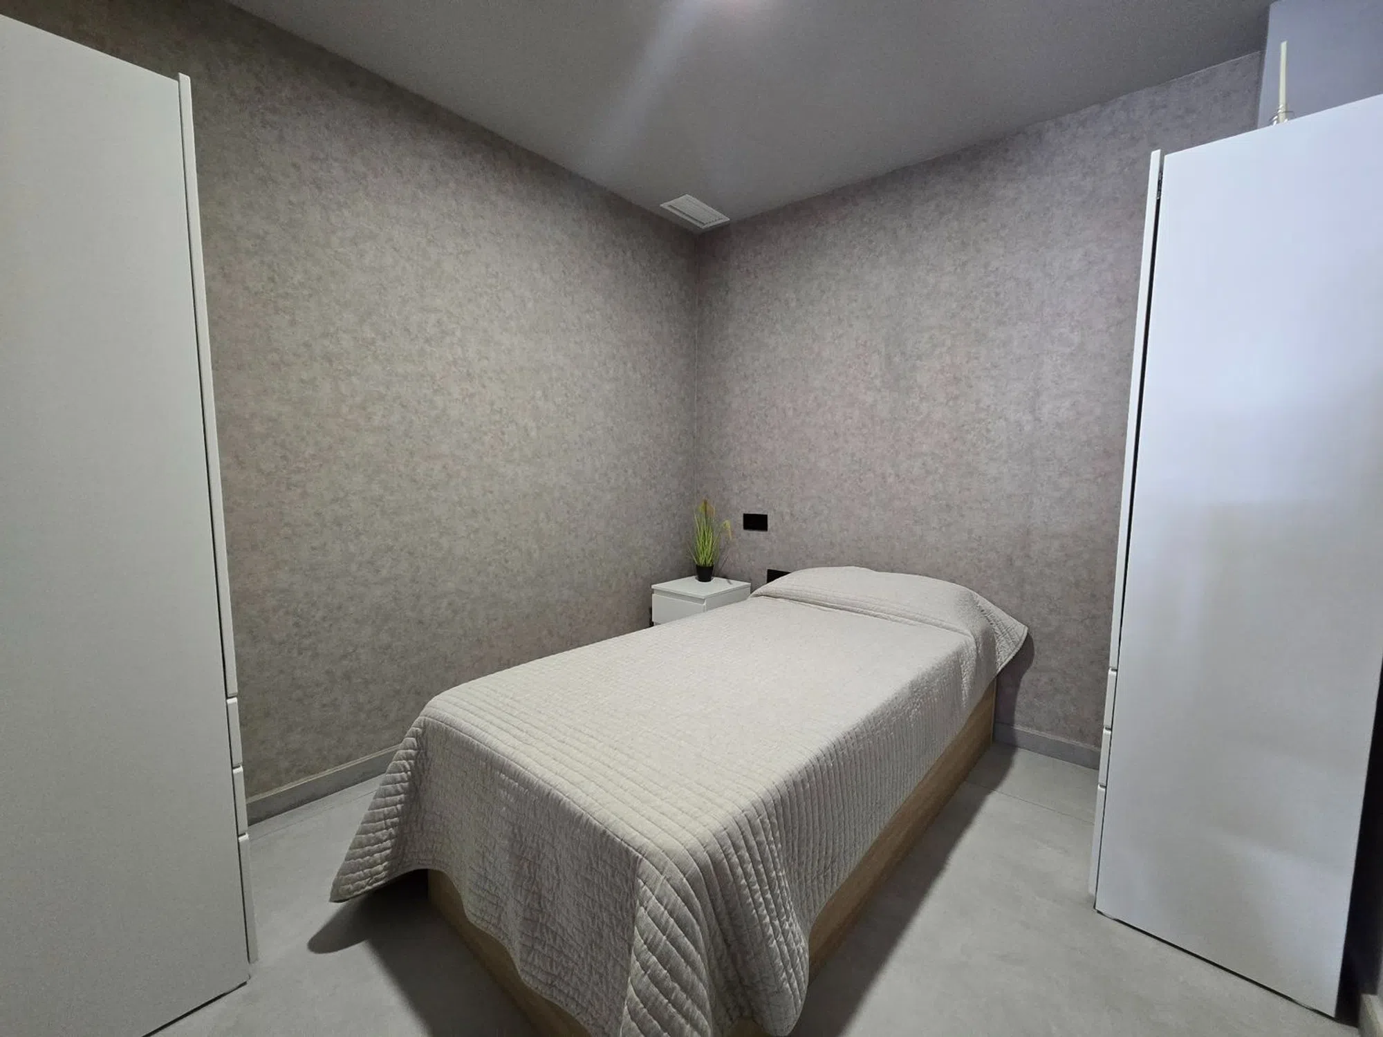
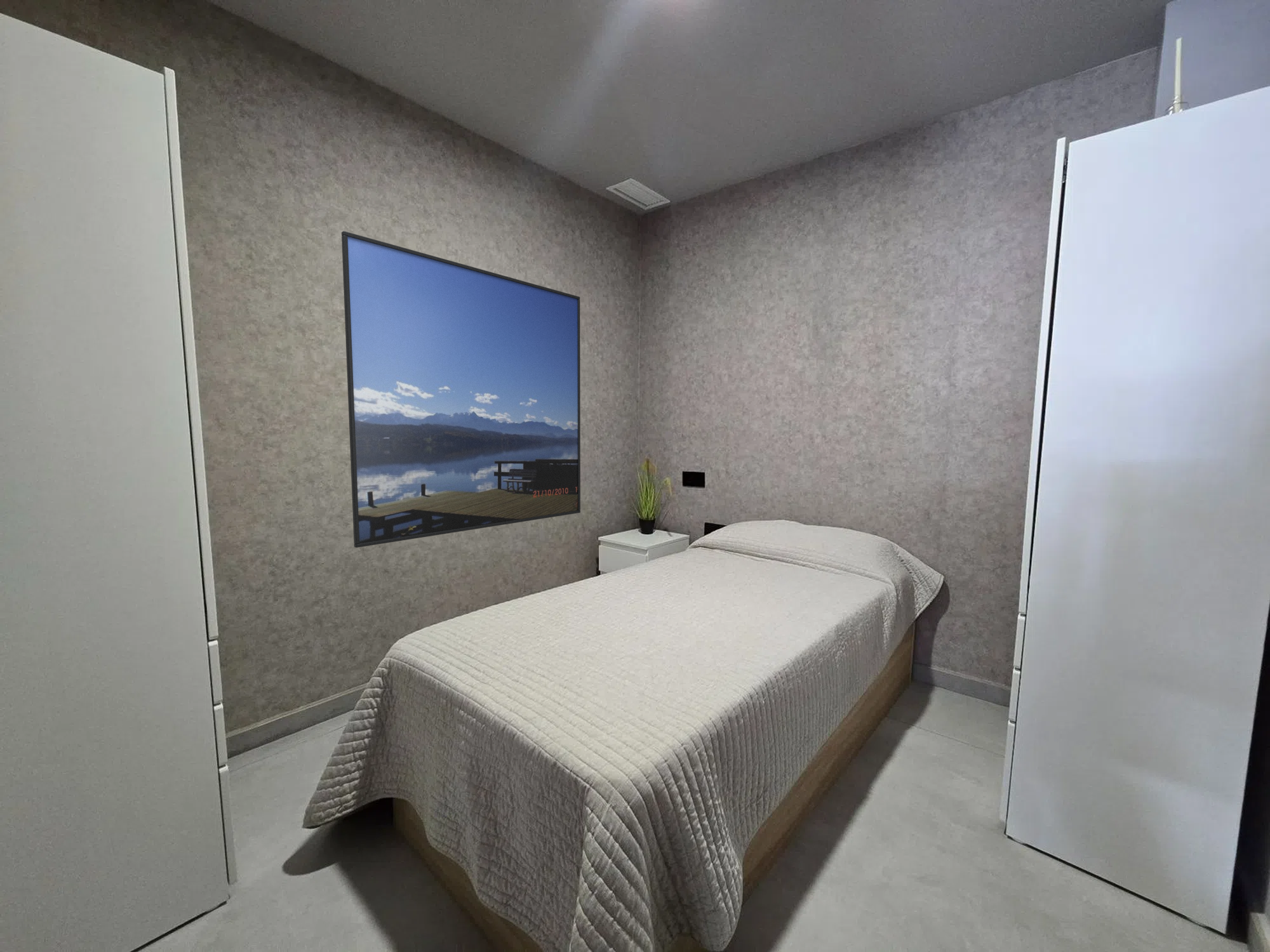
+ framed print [341,230,581,548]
